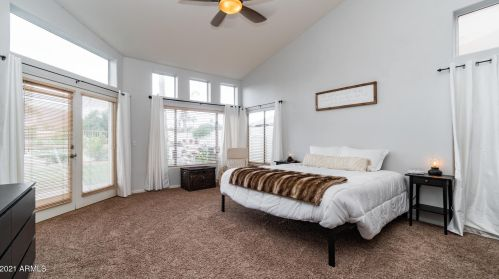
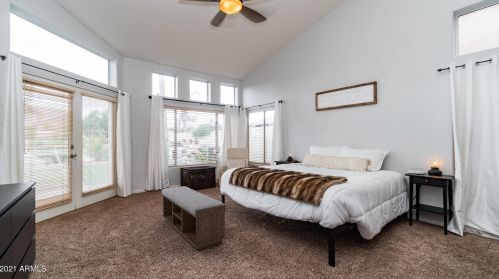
+ bench [161,185,227,251]
